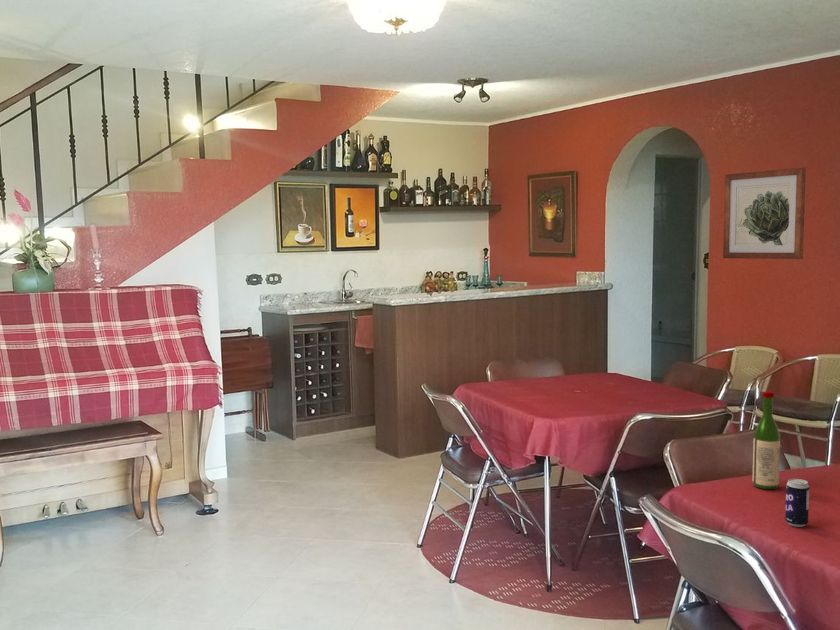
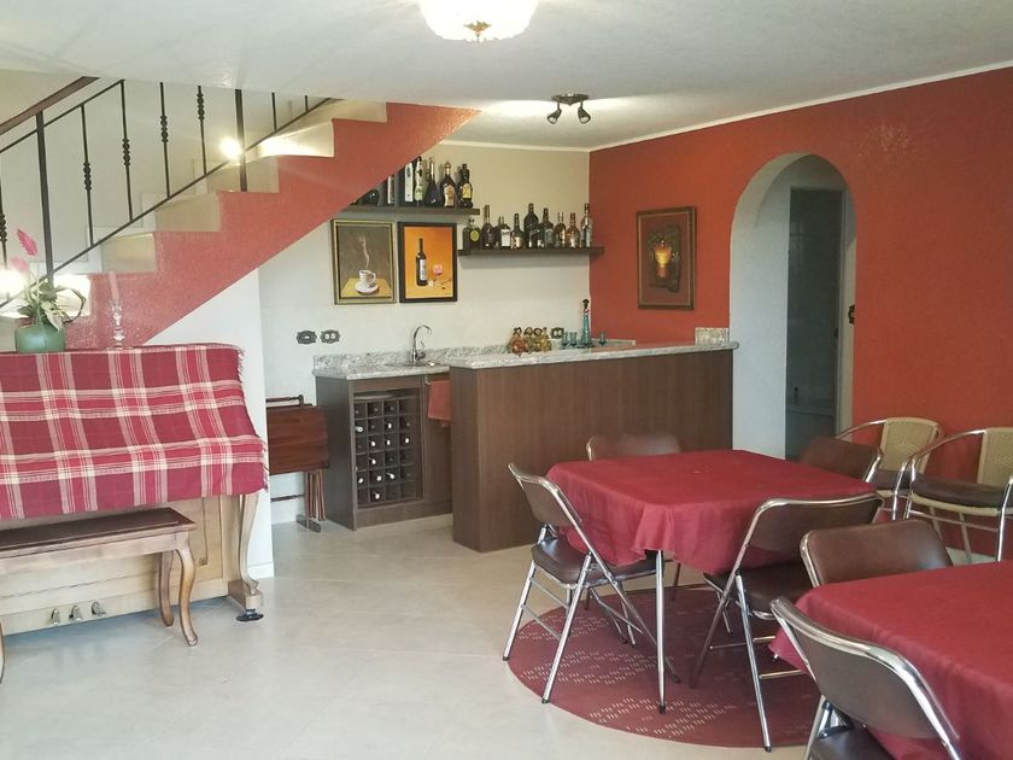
- wine bottle [752,390,781,490]
- wall art [722,167,807,260]
- beverage can [784,478,810,528]
